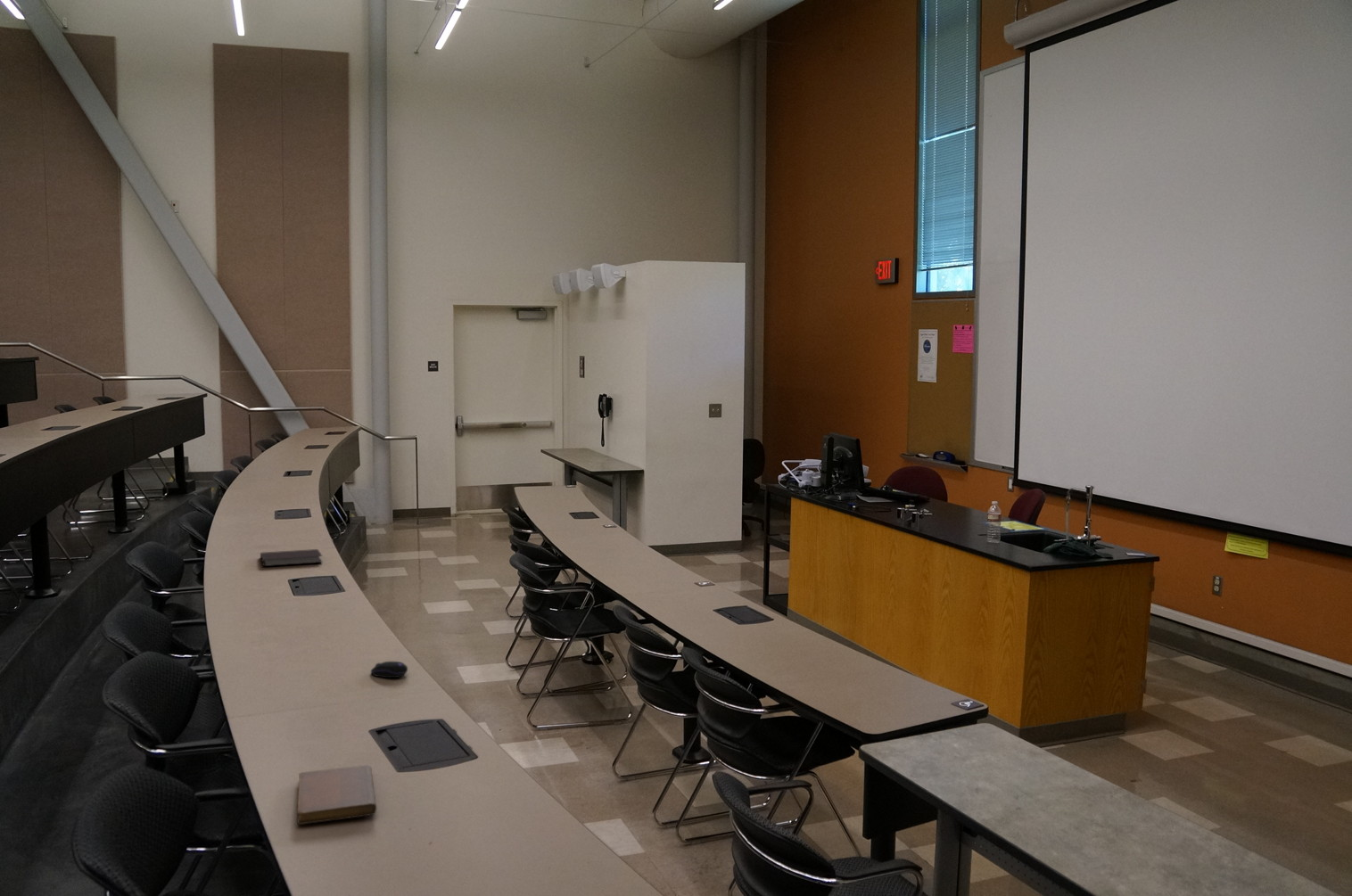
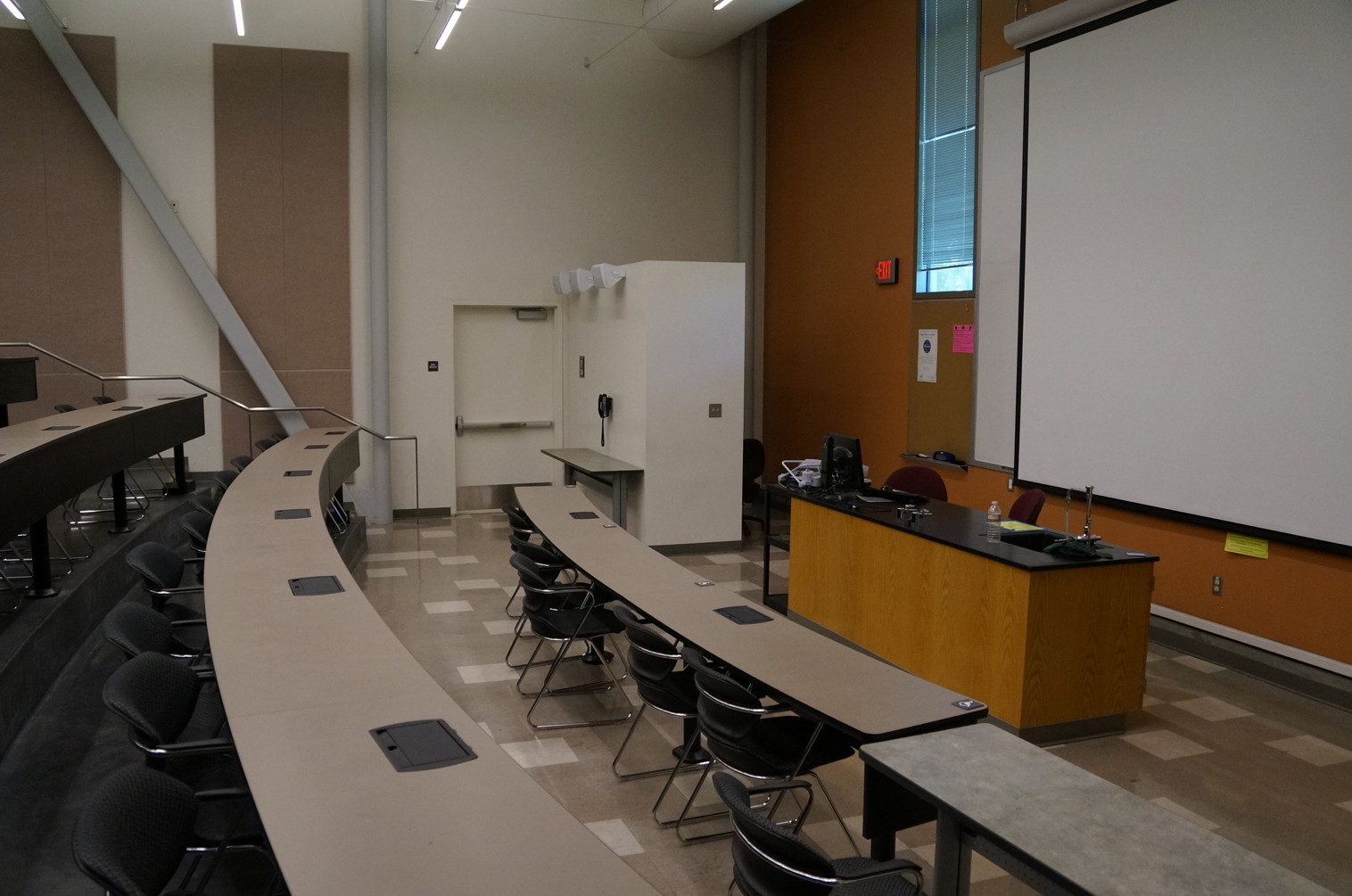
- notebook [296,764,377,826]
- notebook [260,548,323,567]
- computer mouse [370,661,408,678]
